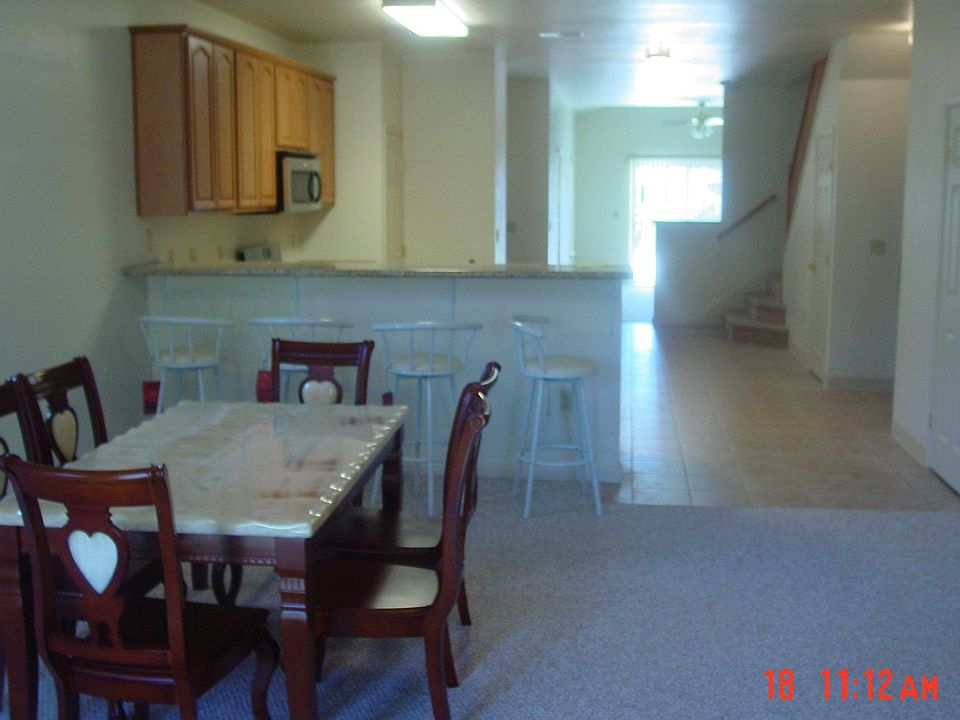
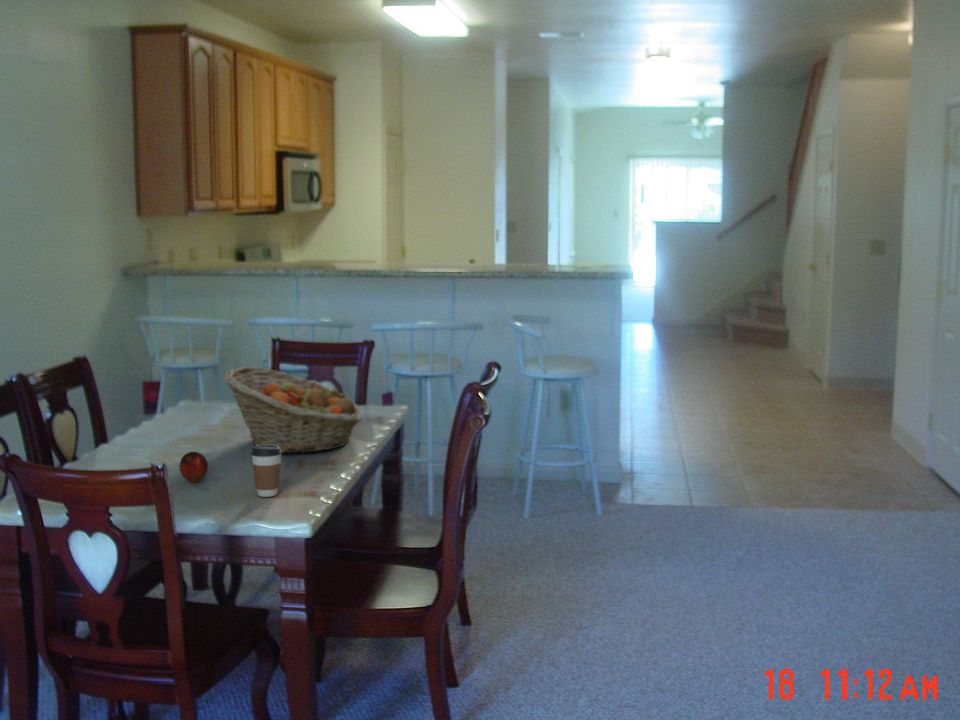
+ coffee cup [250,445,282,498]
+ apple [178,451,209,484]
+ fruit basket [223,366,364,454]
